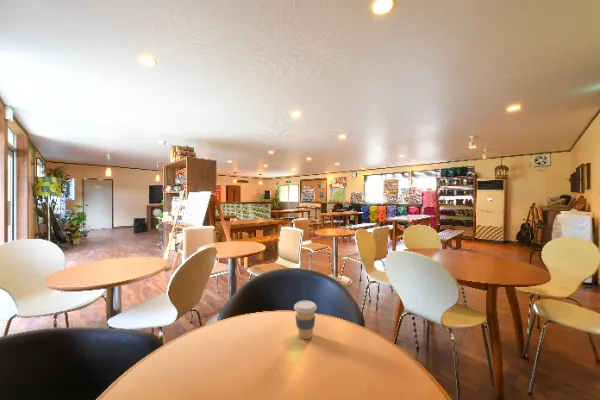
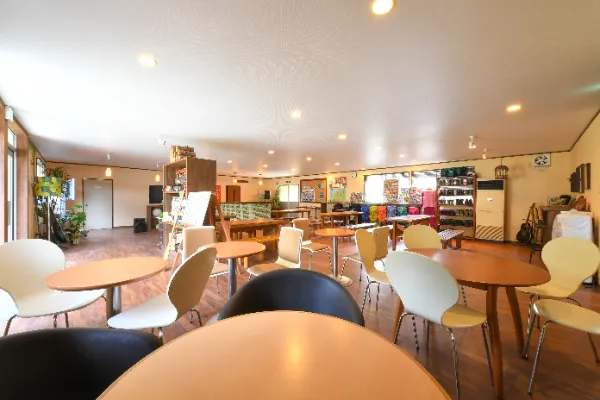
- coffee cup [293,300,318,340]
